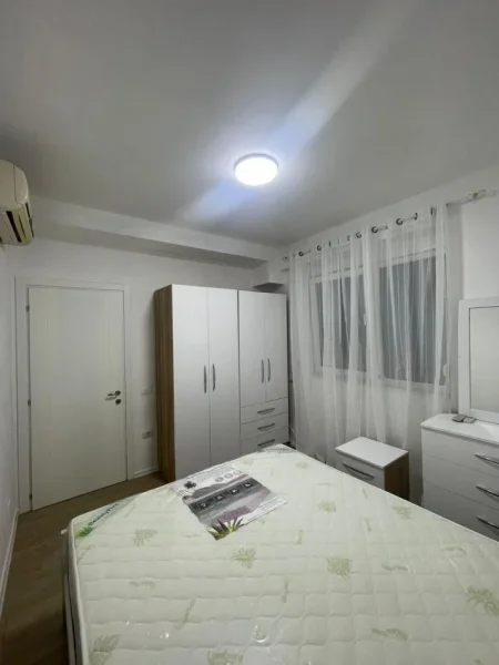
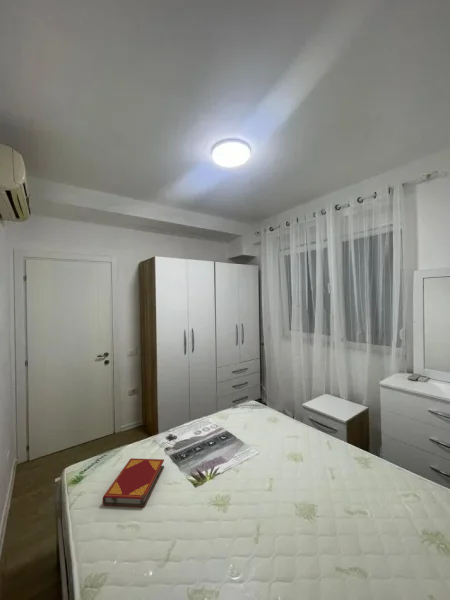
+ hardback book [101,457,165,508]
